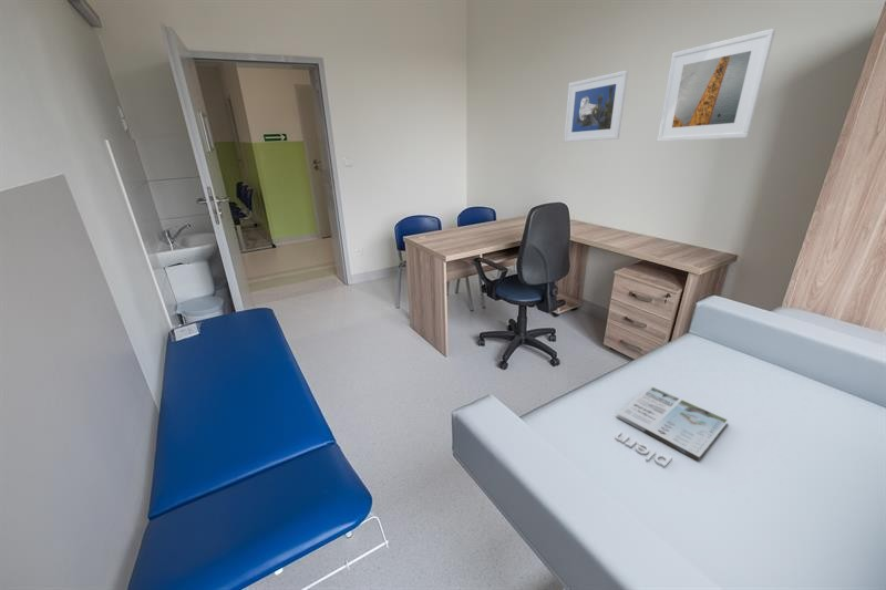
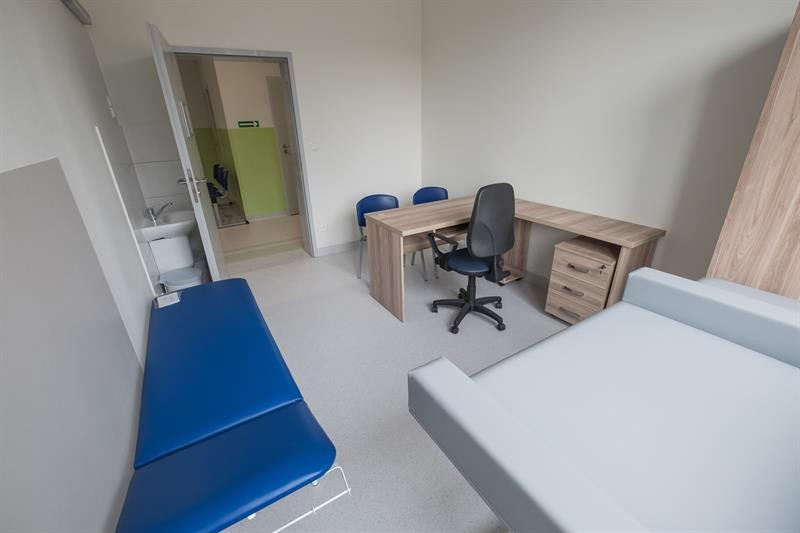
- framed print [563,70,629,143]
- magazine [615,385,730,468]
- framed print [657,28,776,143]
